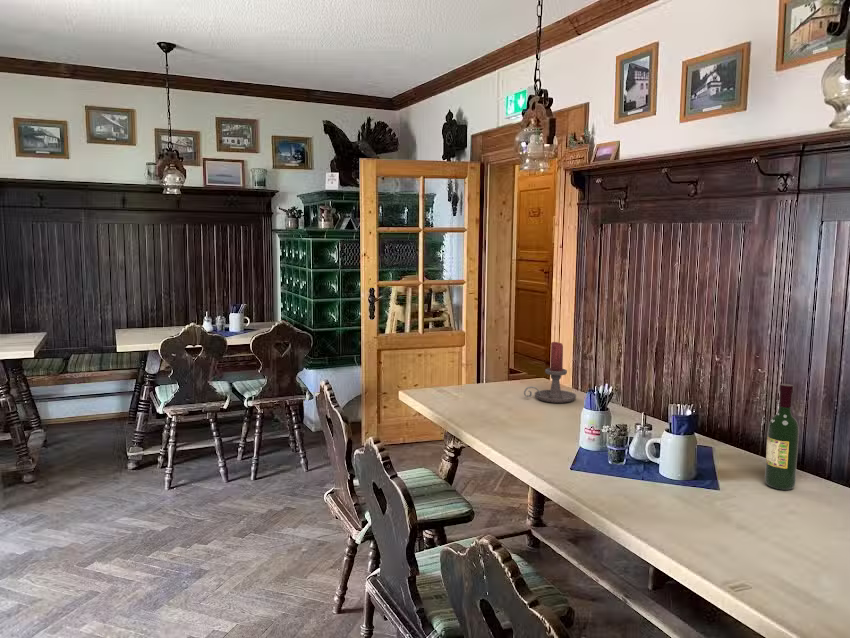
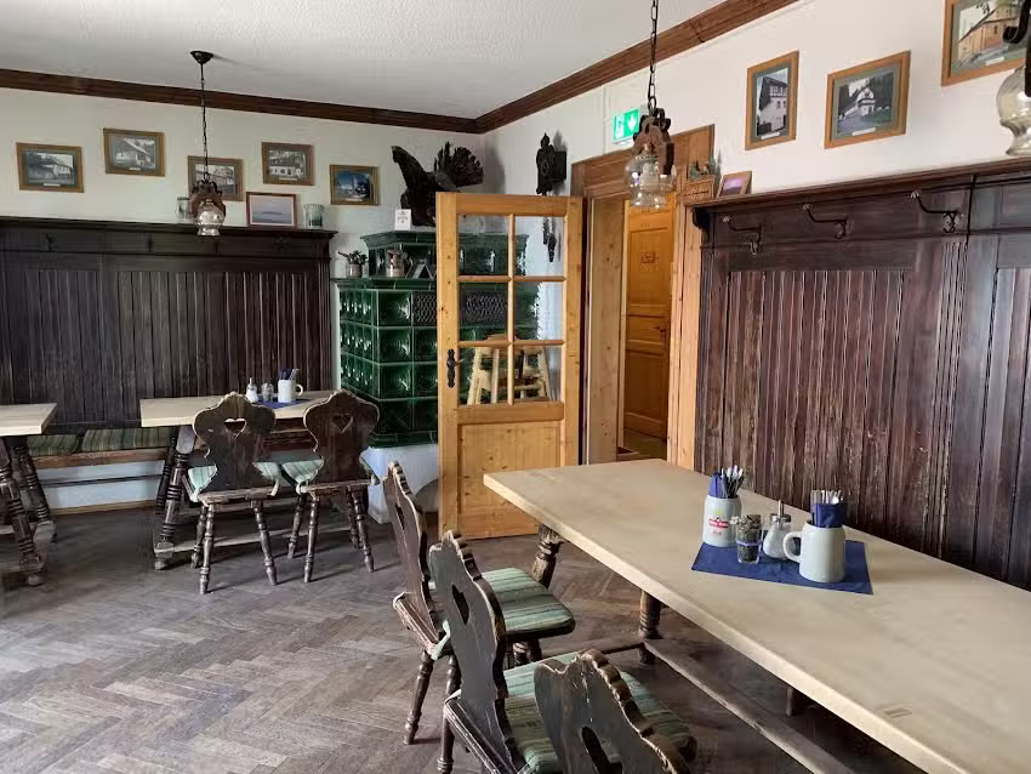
- wine bottle [764,383,800,491]
- candle holder [523,341,577,404]
